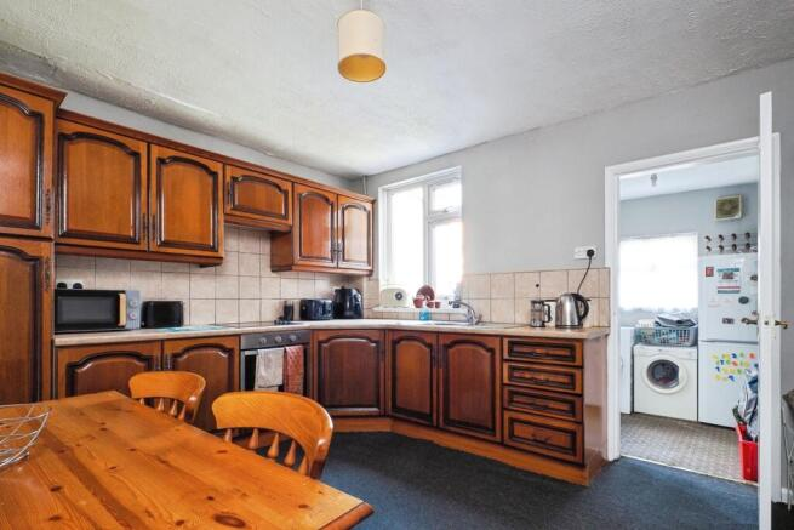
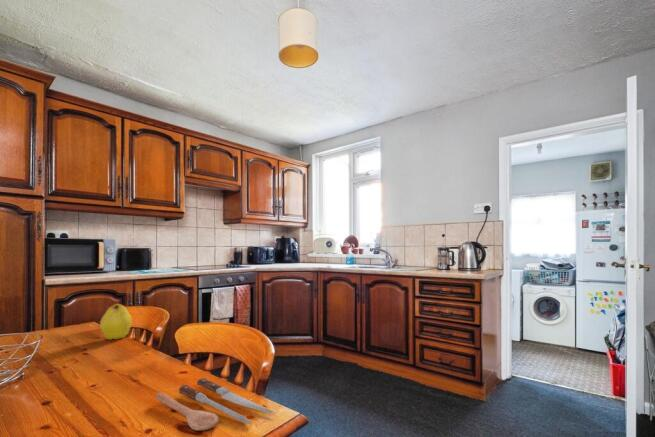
+ spoon [155,377,277,431]
+ fruit [99,303,133,341]
